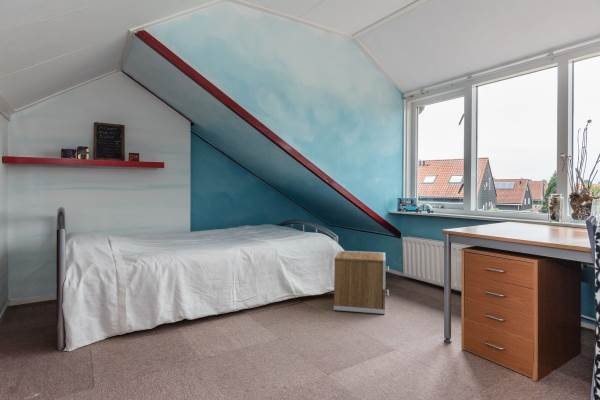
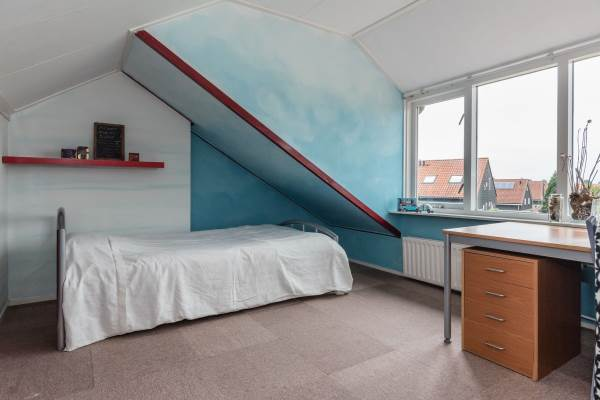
- nightstand [333,250,390,315]
